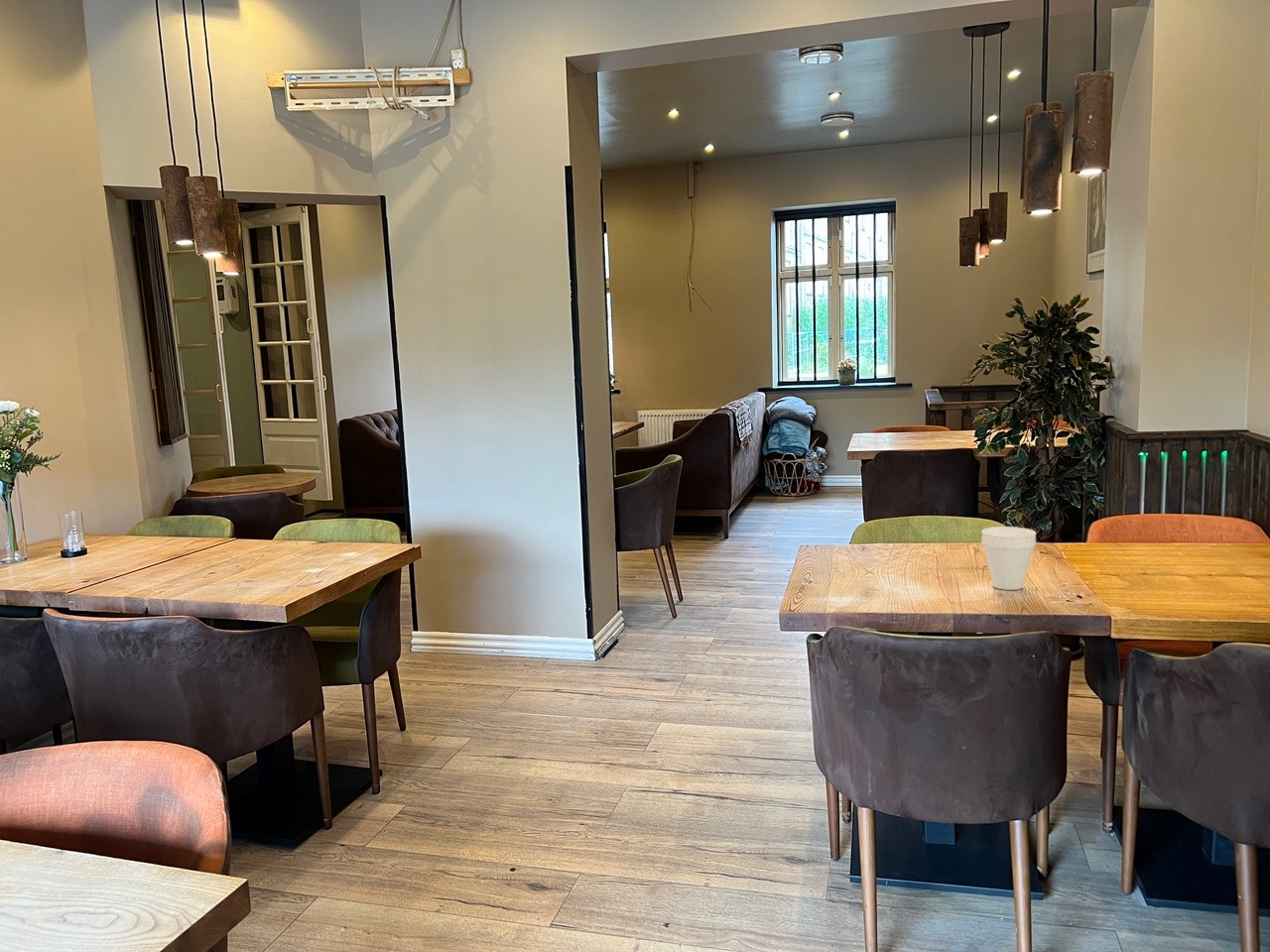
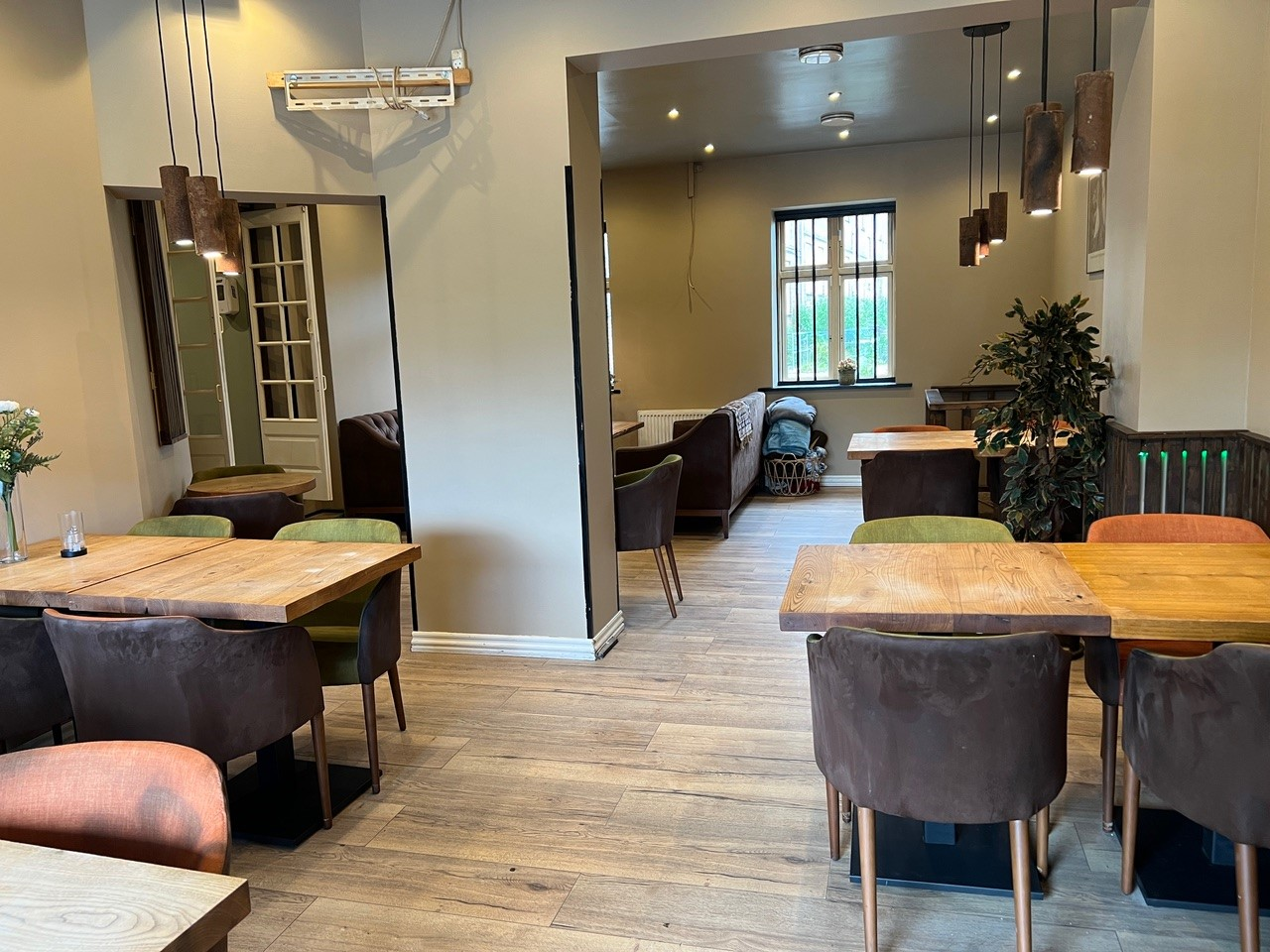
- cup [980,526,1037,591]
